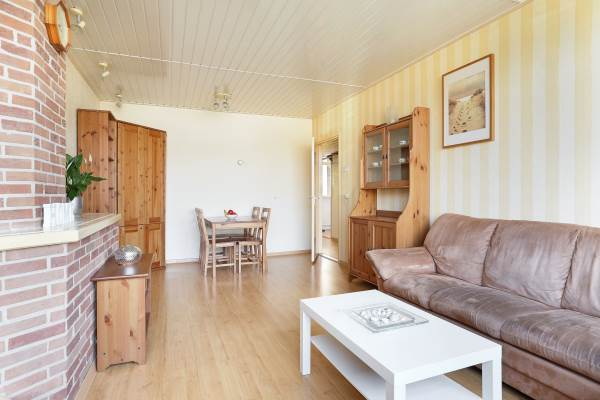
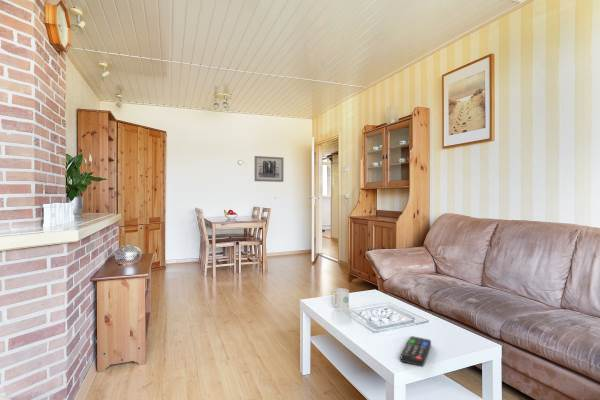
+ wall art [254,155,284,183]
+ remote control [400,335,432,367]
+ mug [330,287,350,310]
